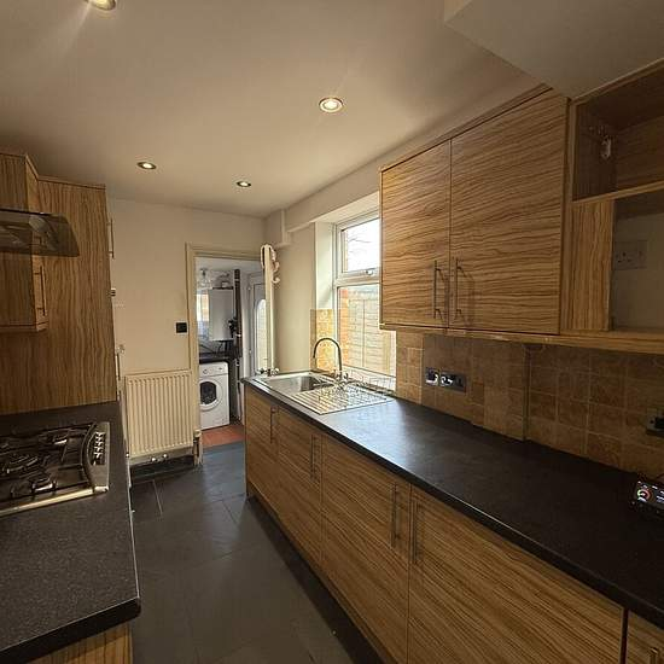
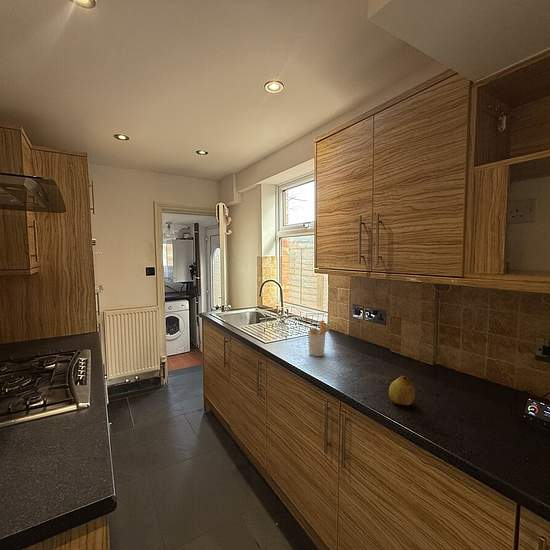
+ fruit [388,374,416,406]
+ utensil holder [307,320,335,357]
